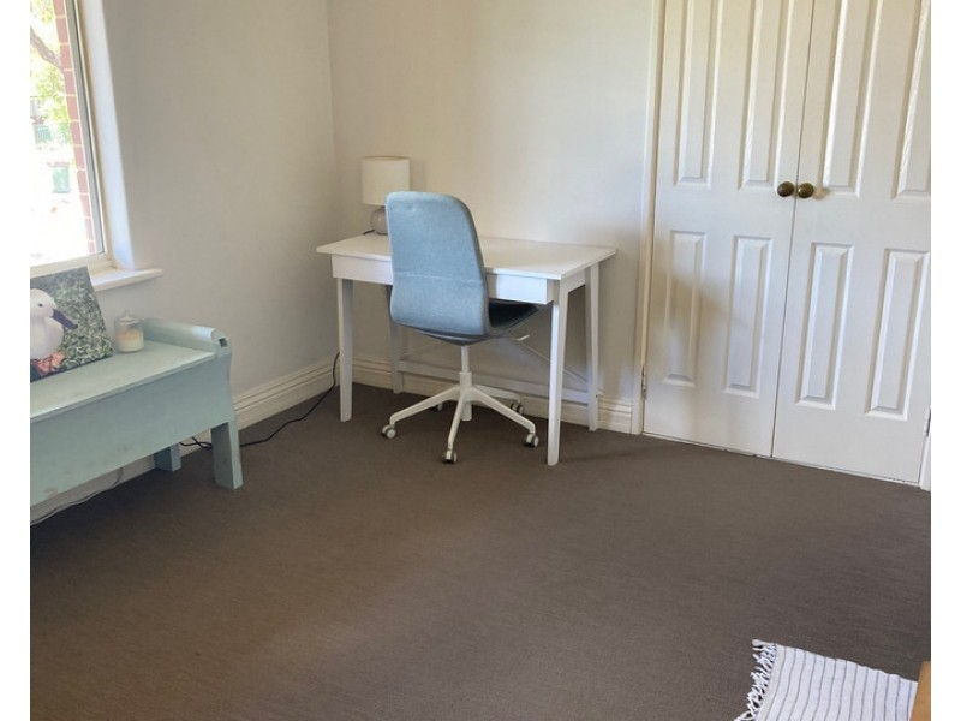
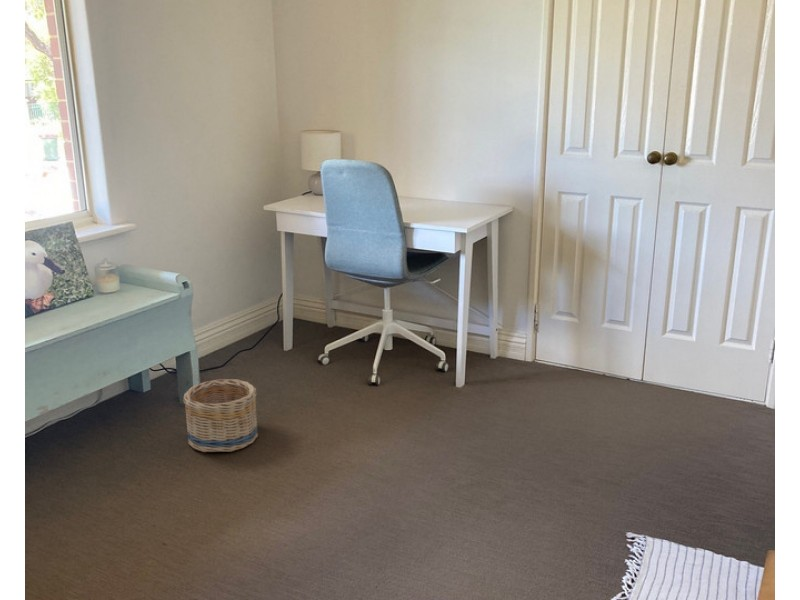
+ basket [182,378,259,453]
